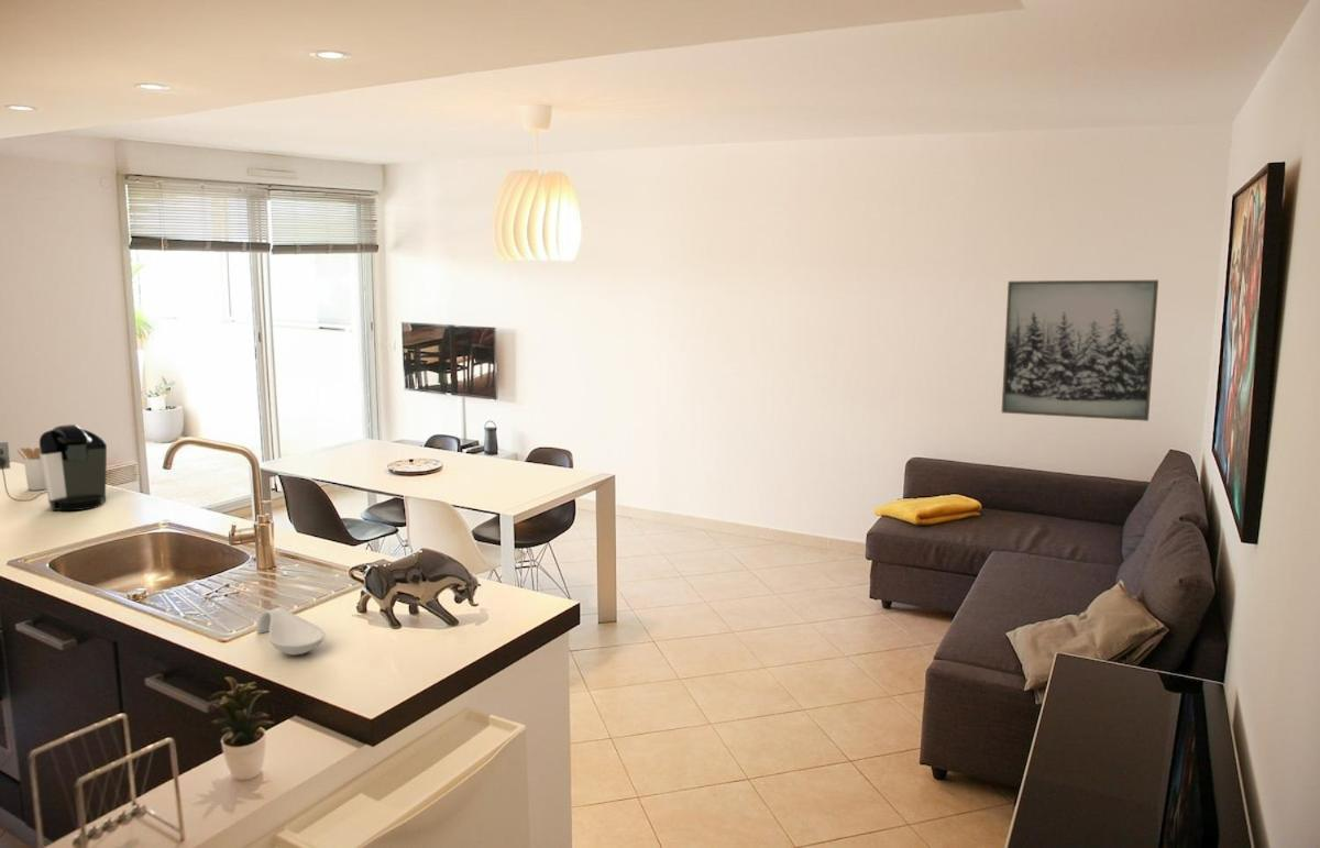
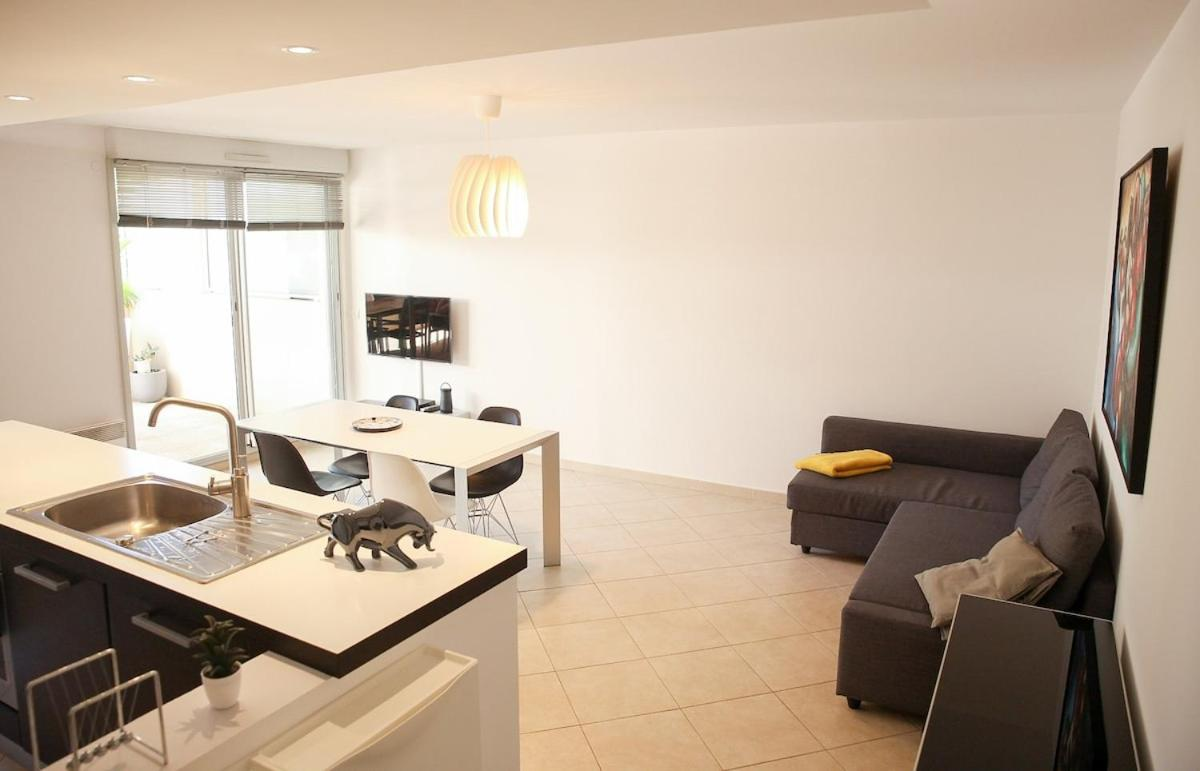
- wall art [1001,279,1159,422]
- coffee maker [0,423,108,511]
- utensil holder [15,447,46,492]
- spoon rest [255,606,326,657]
